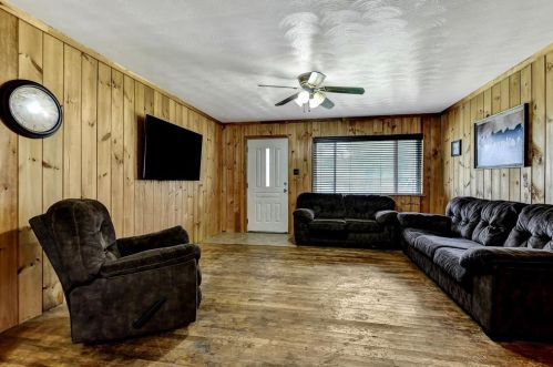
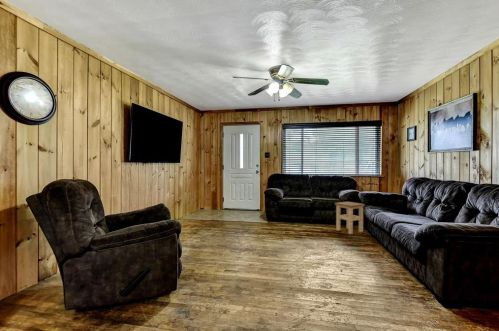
+ stool [334,201,366,235]
